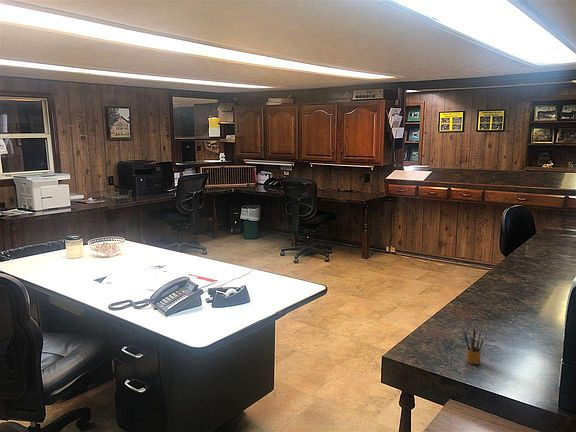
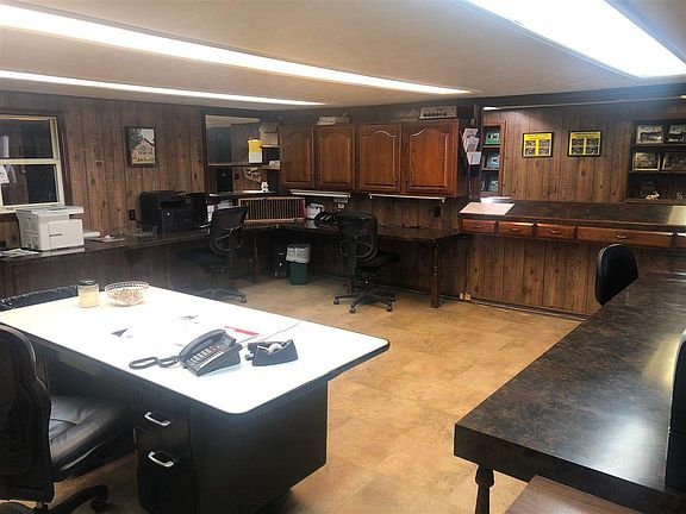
- pencil box [463,327,485,365]
